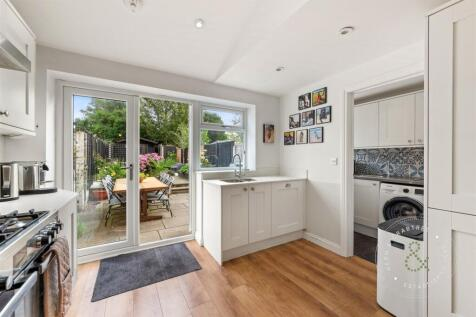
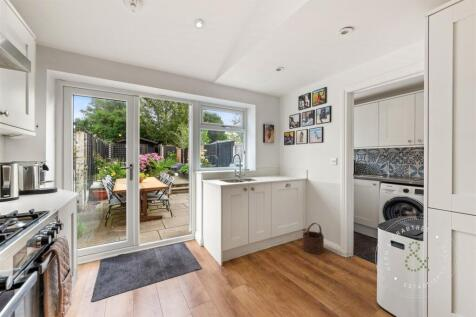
+ wooden bucket [302,222,325,255]
